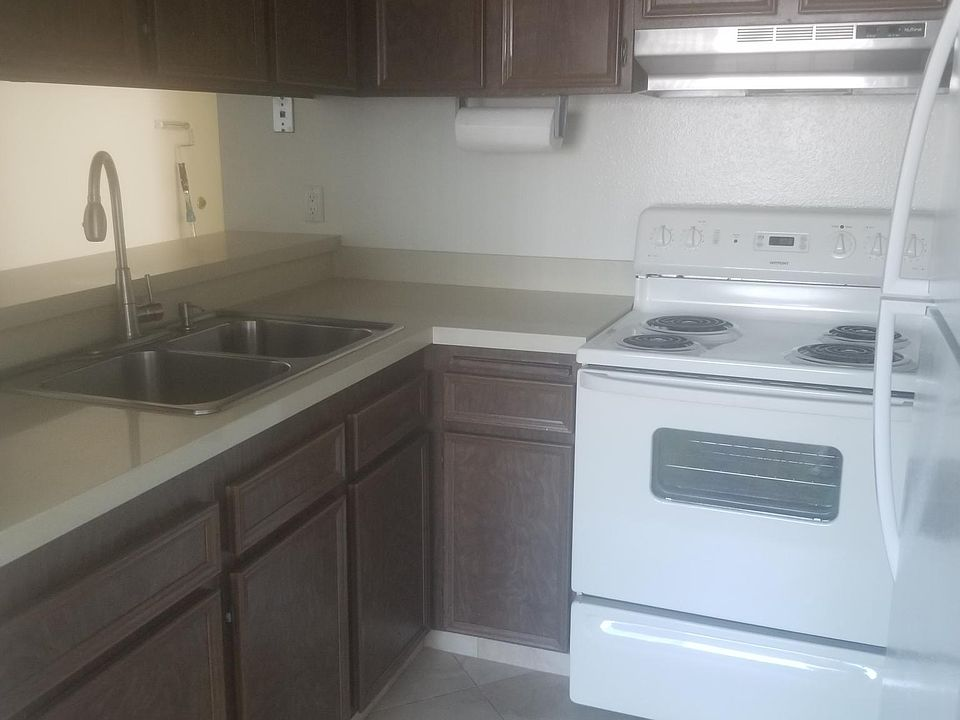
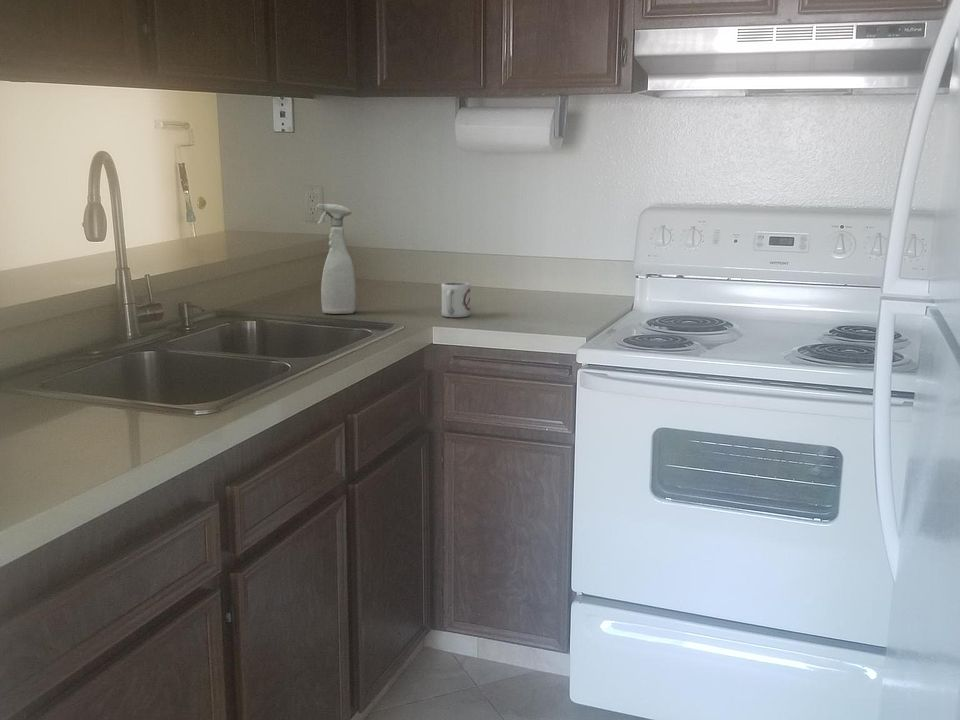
+ spray bottle [316,203,357,315]
+ cup [441,281,471,318]
